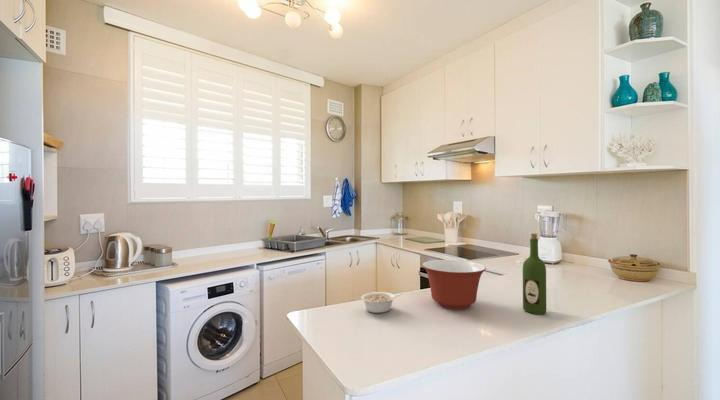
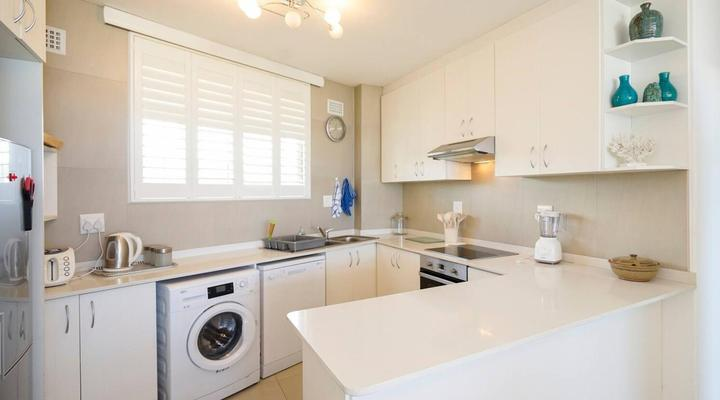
- mixing bowl [421,259,487,310]
- legume [360,291,404,314]
- wine bottle [522,233,547,315]
